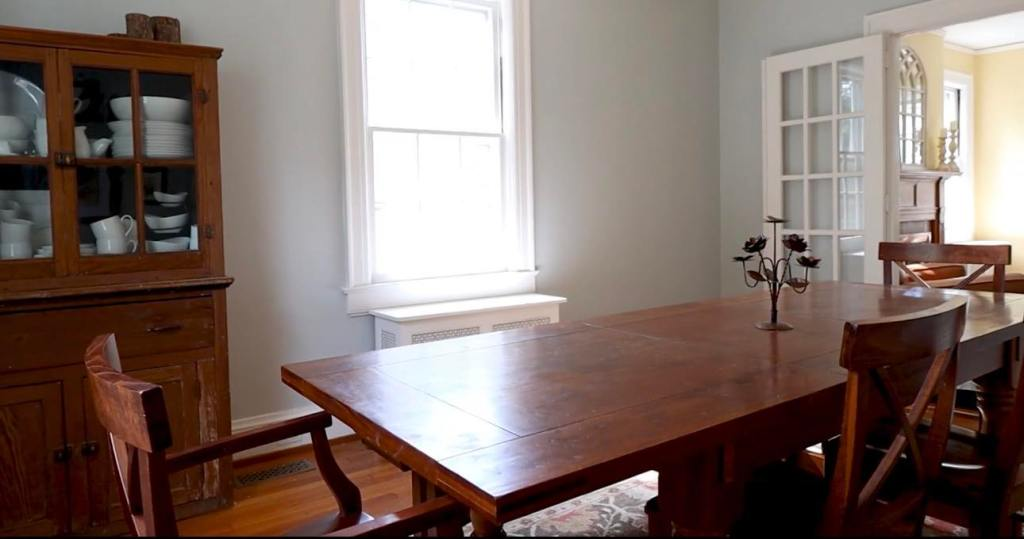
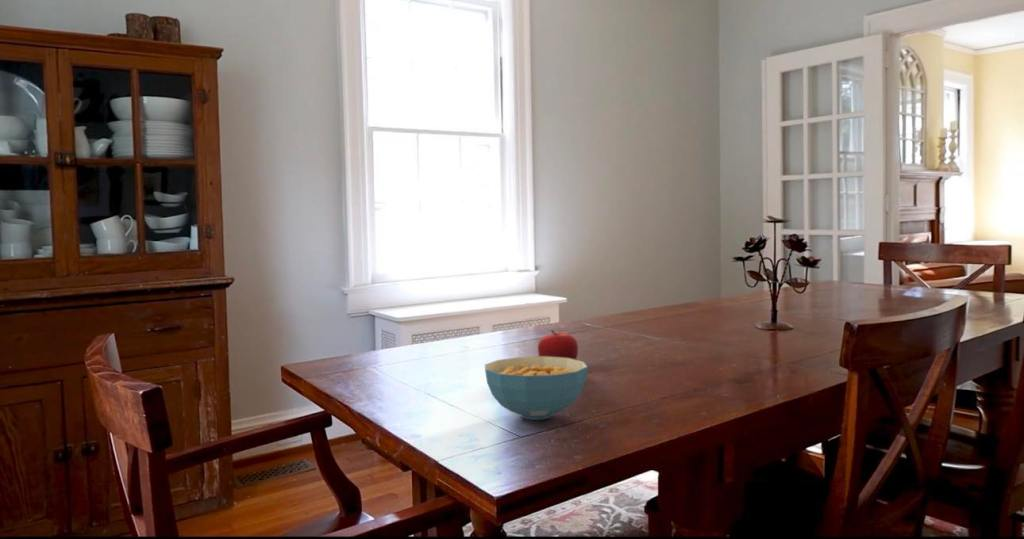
+ cereal bowl [484,356,589,421]
+ fruit [537,329,579,360]
